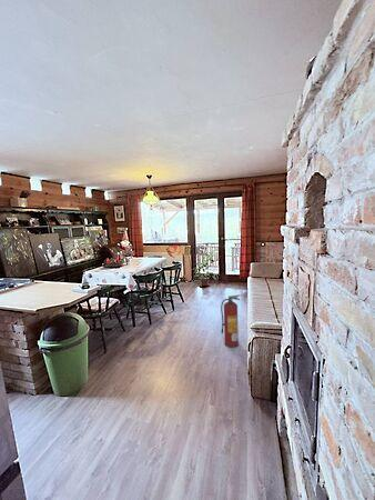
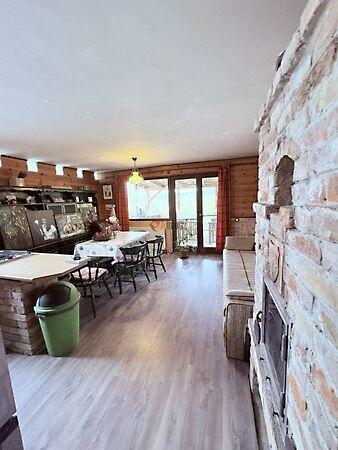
- fire extinguisher [220,293,241,349]
